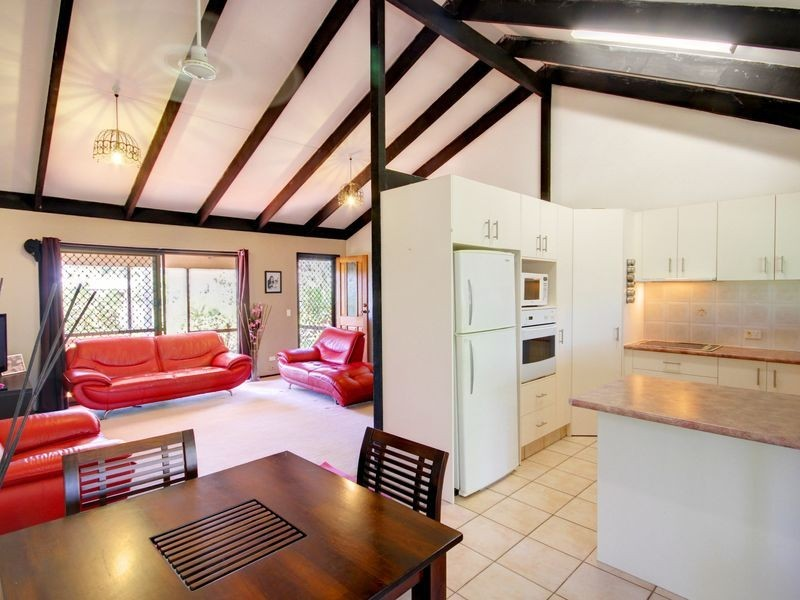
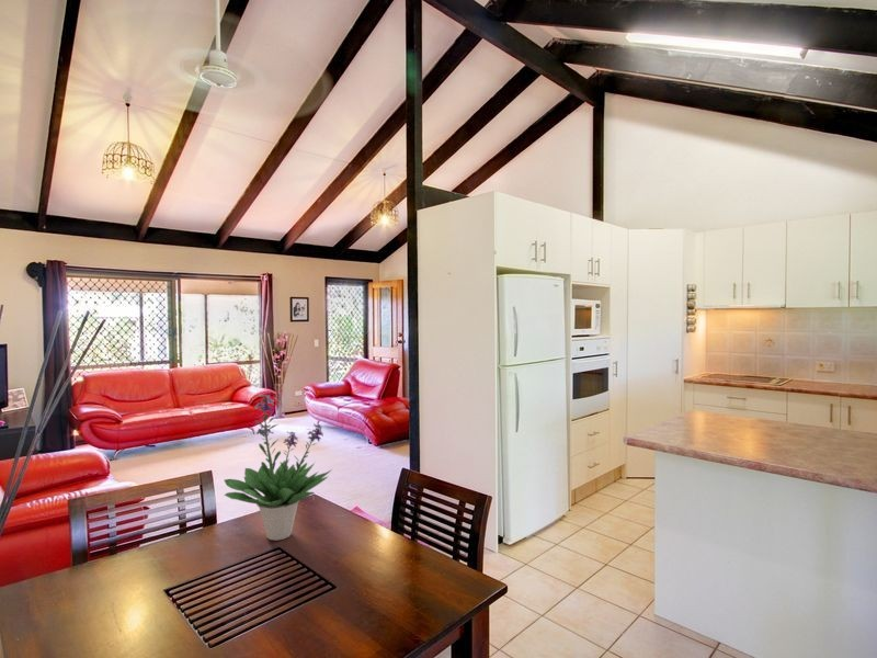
+ potted plant [224,393,333,542]
